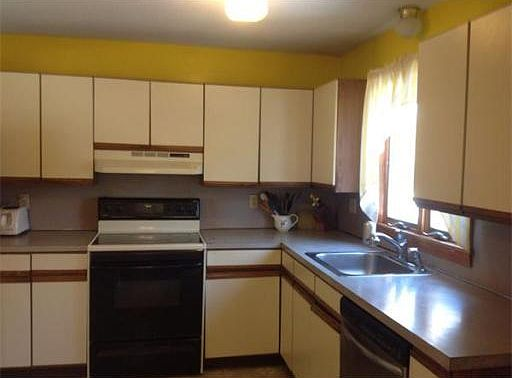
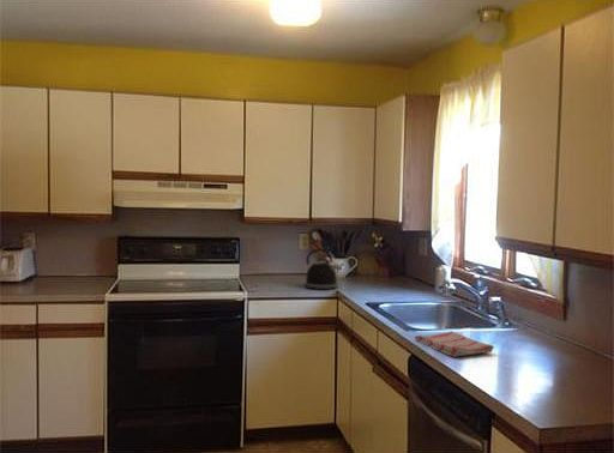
+ dish towel [414,331,495,358]
+ kettle [303,247,339,291]
